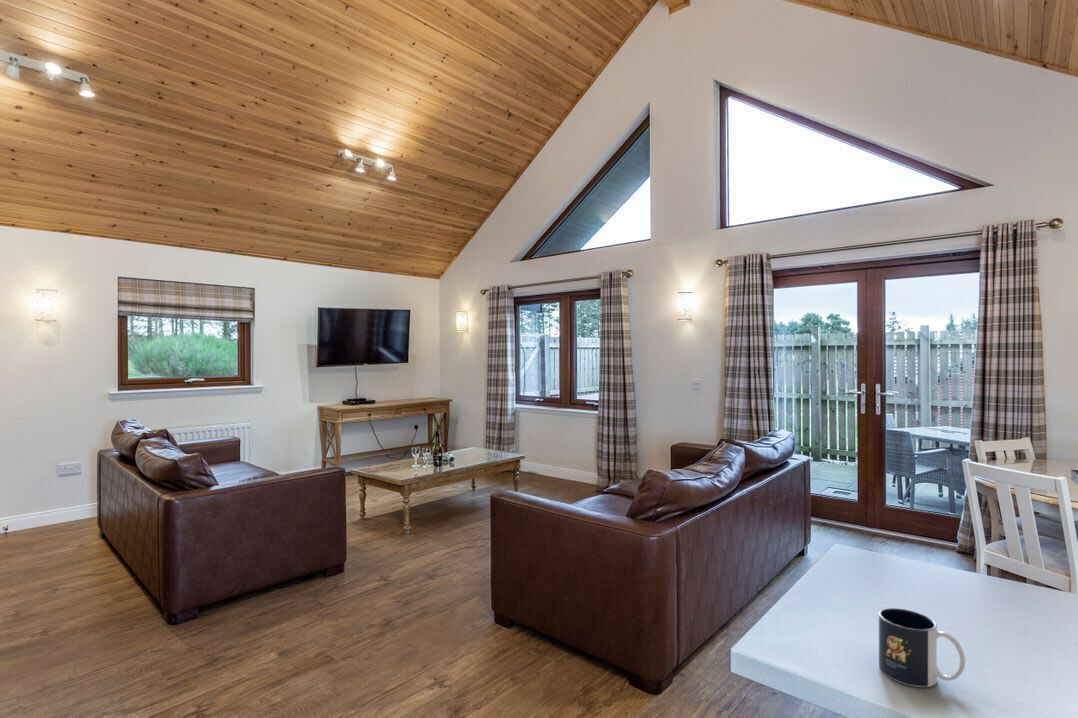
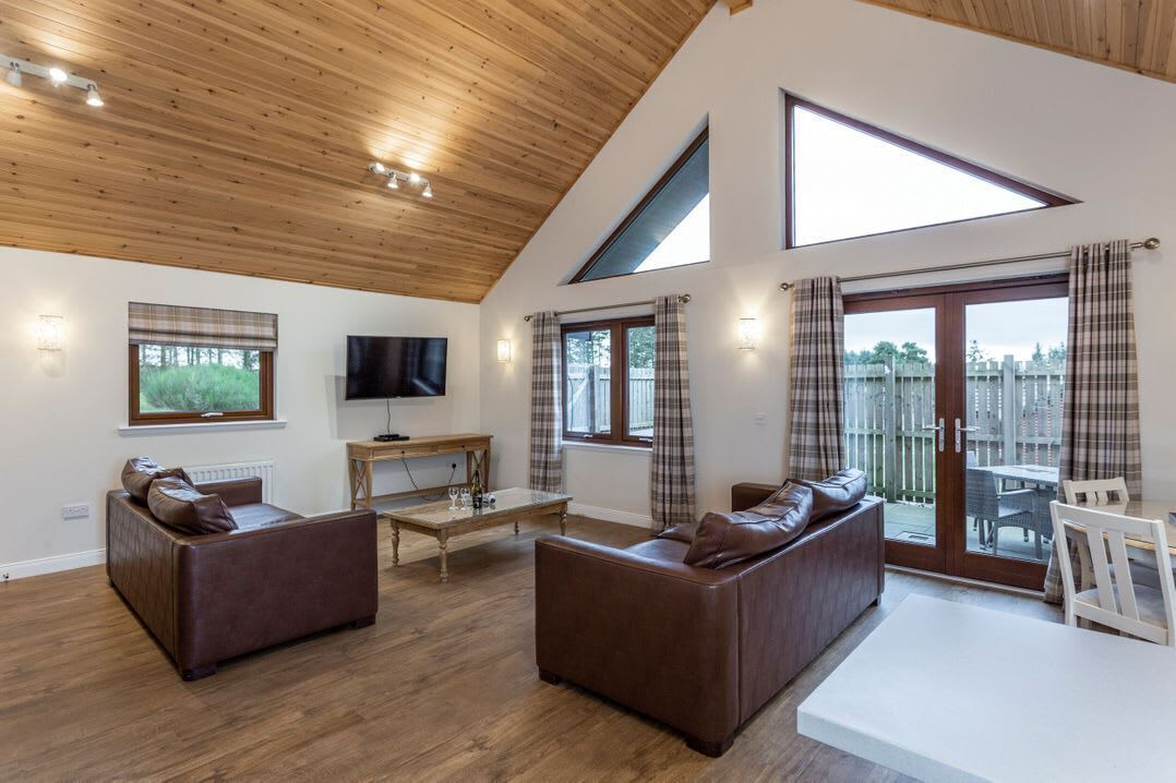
- mug [878,607,966,688]
